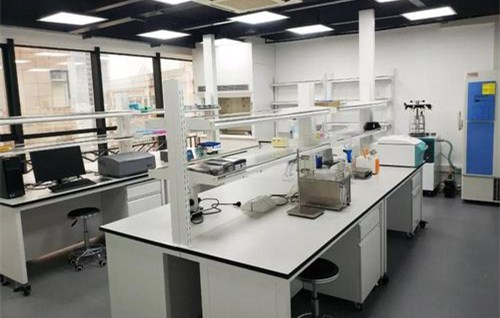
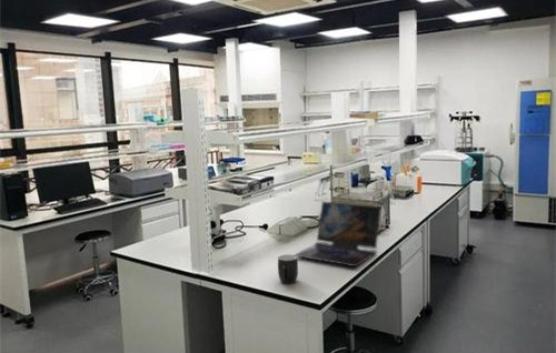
+ laptop [294,201,383,268]
+ mug [277,254,299,285]
